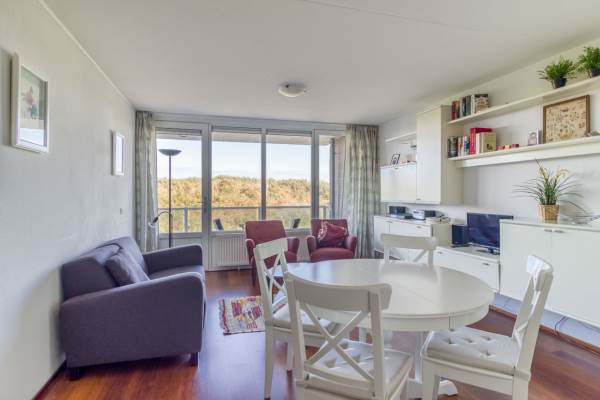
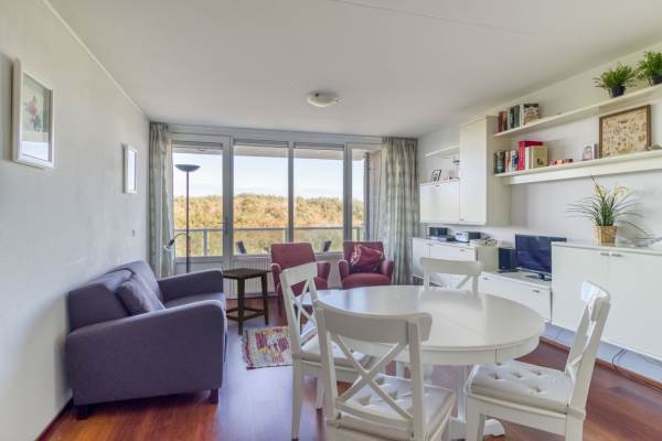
+ side table [221,267,274,336]
